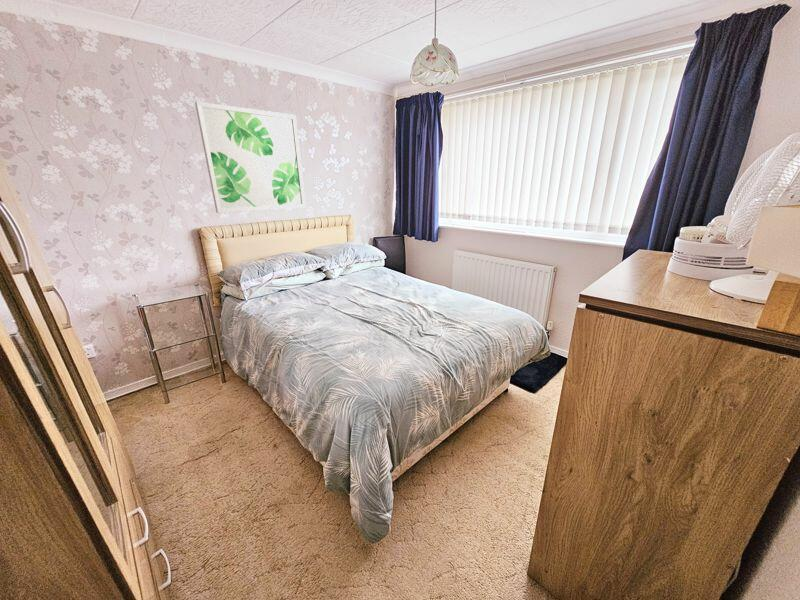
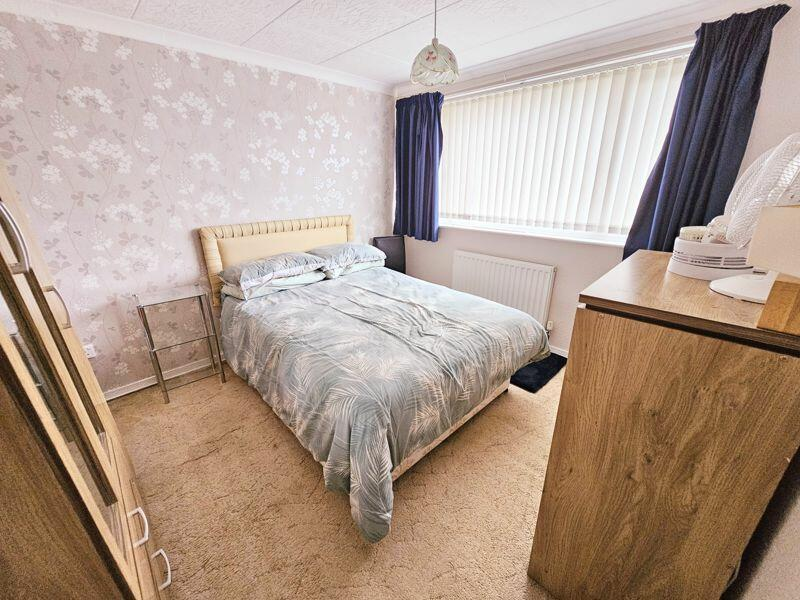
- wall art [194,100,307,214]
